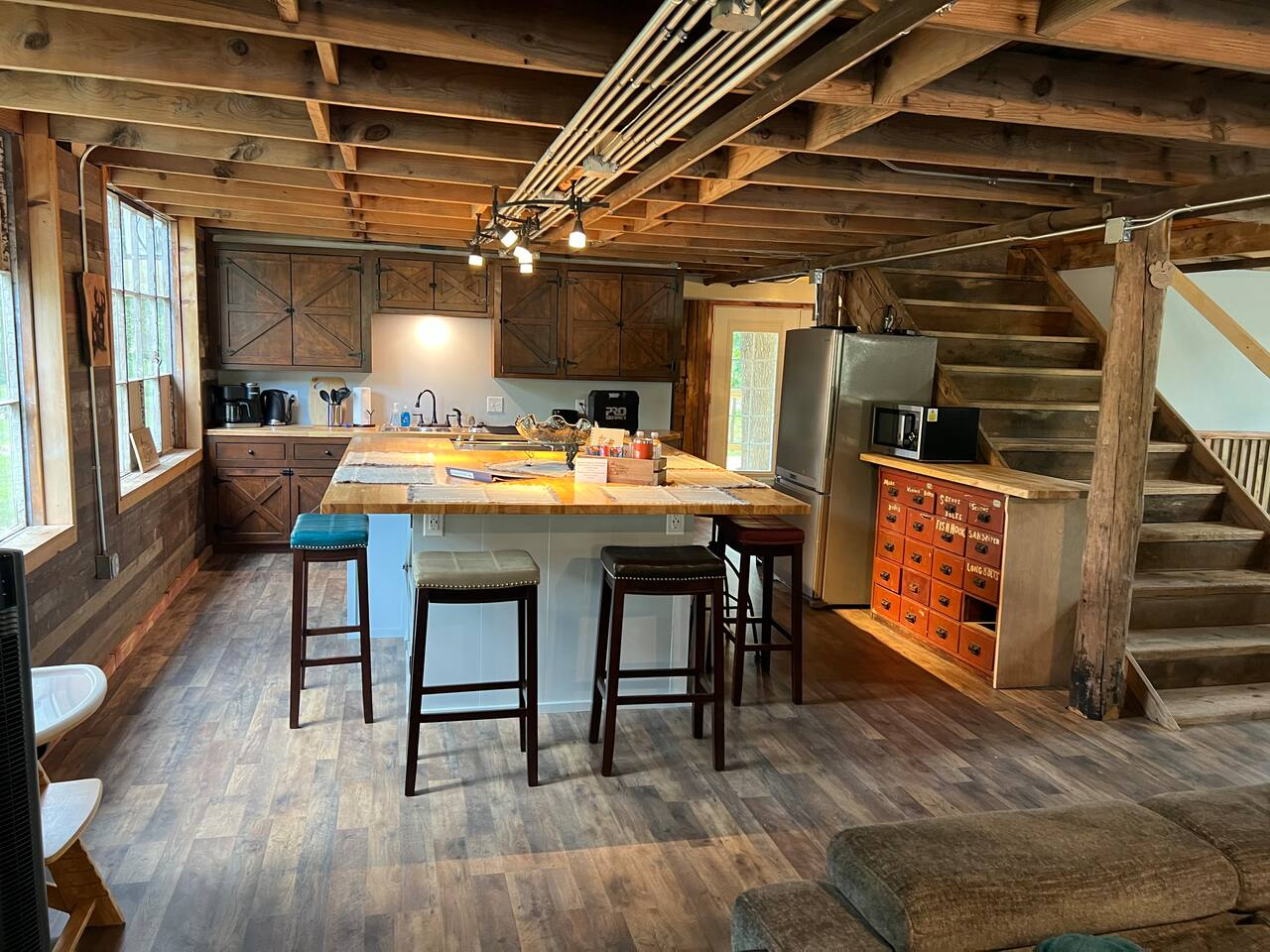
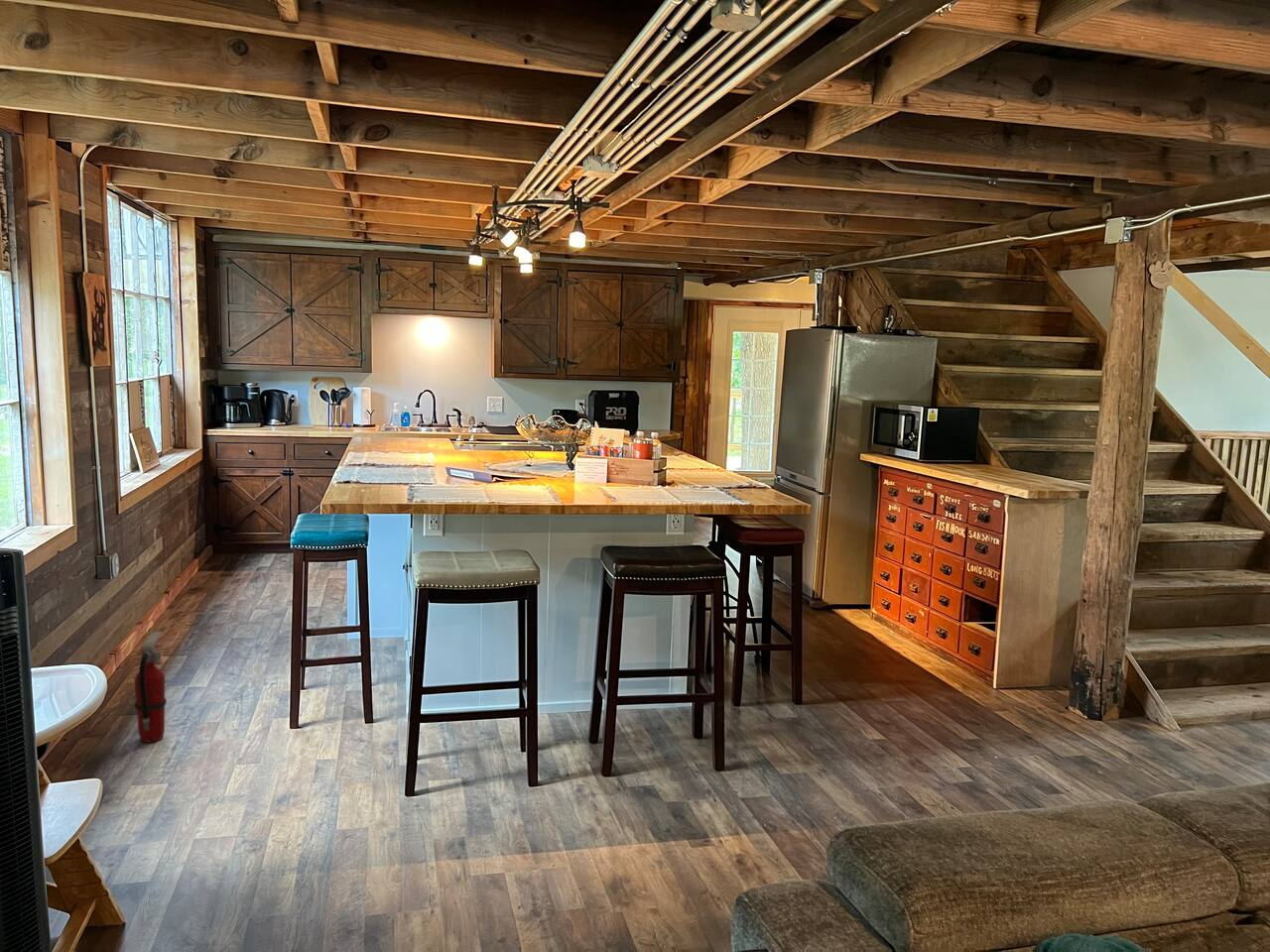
+ fire extinguisher [133,630,168,744]
